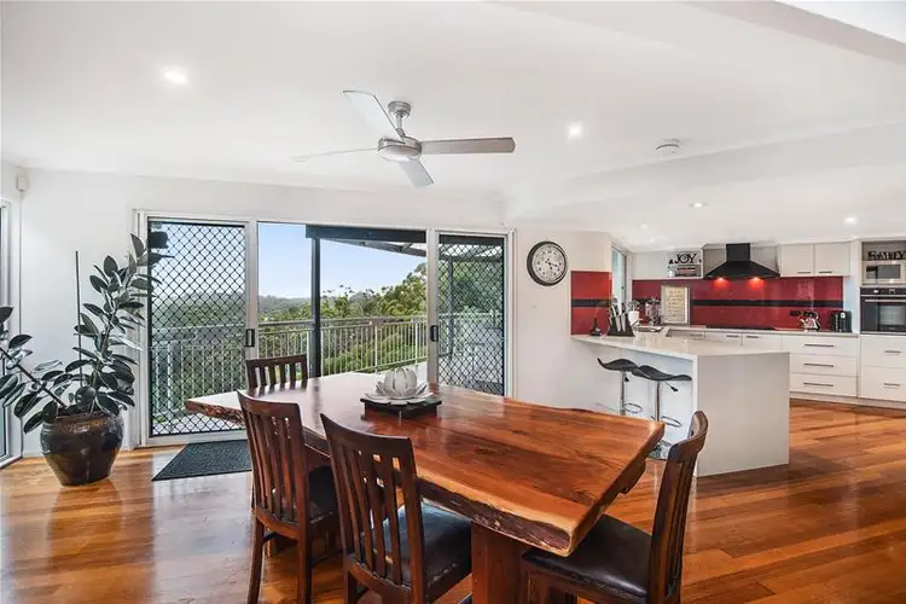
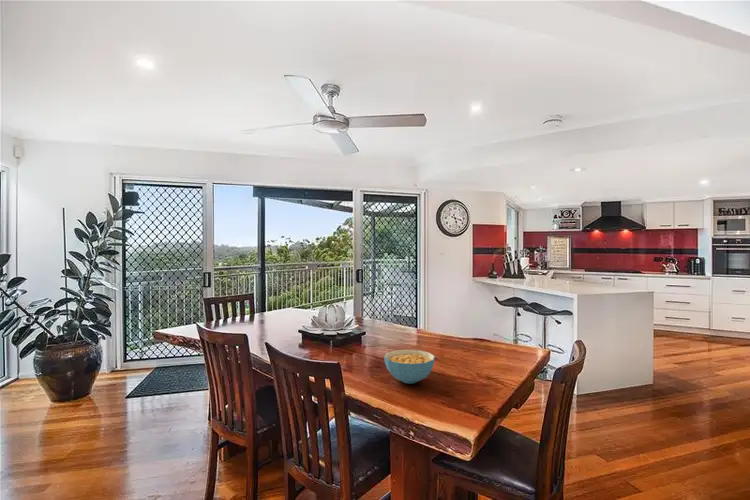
+ cereal bowl [383,349,436,385]
